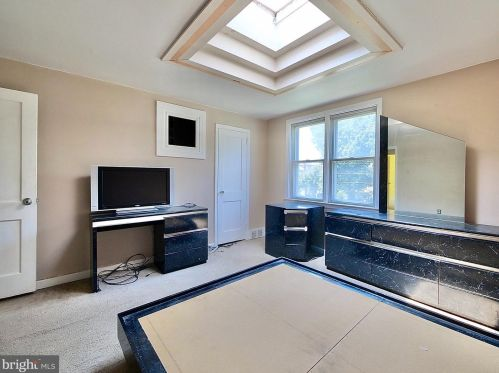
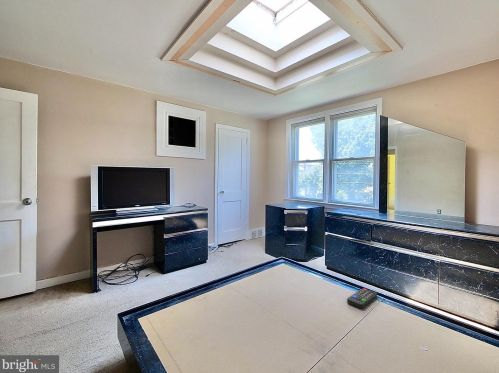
+ remote control [346,288,378,310]
